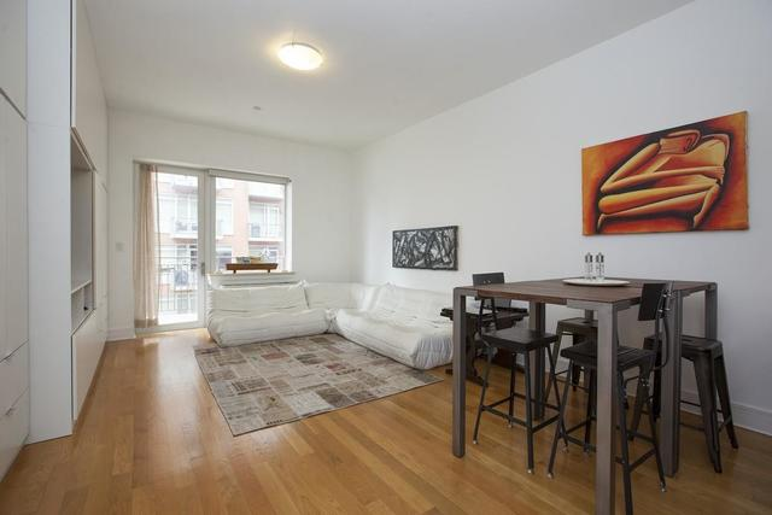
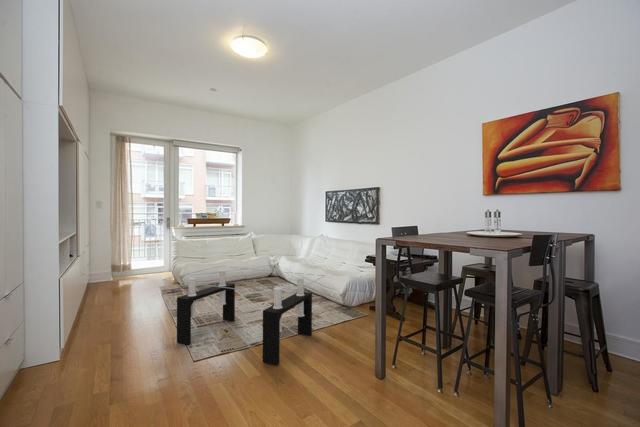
+ coffee table [162,265,325,366]
